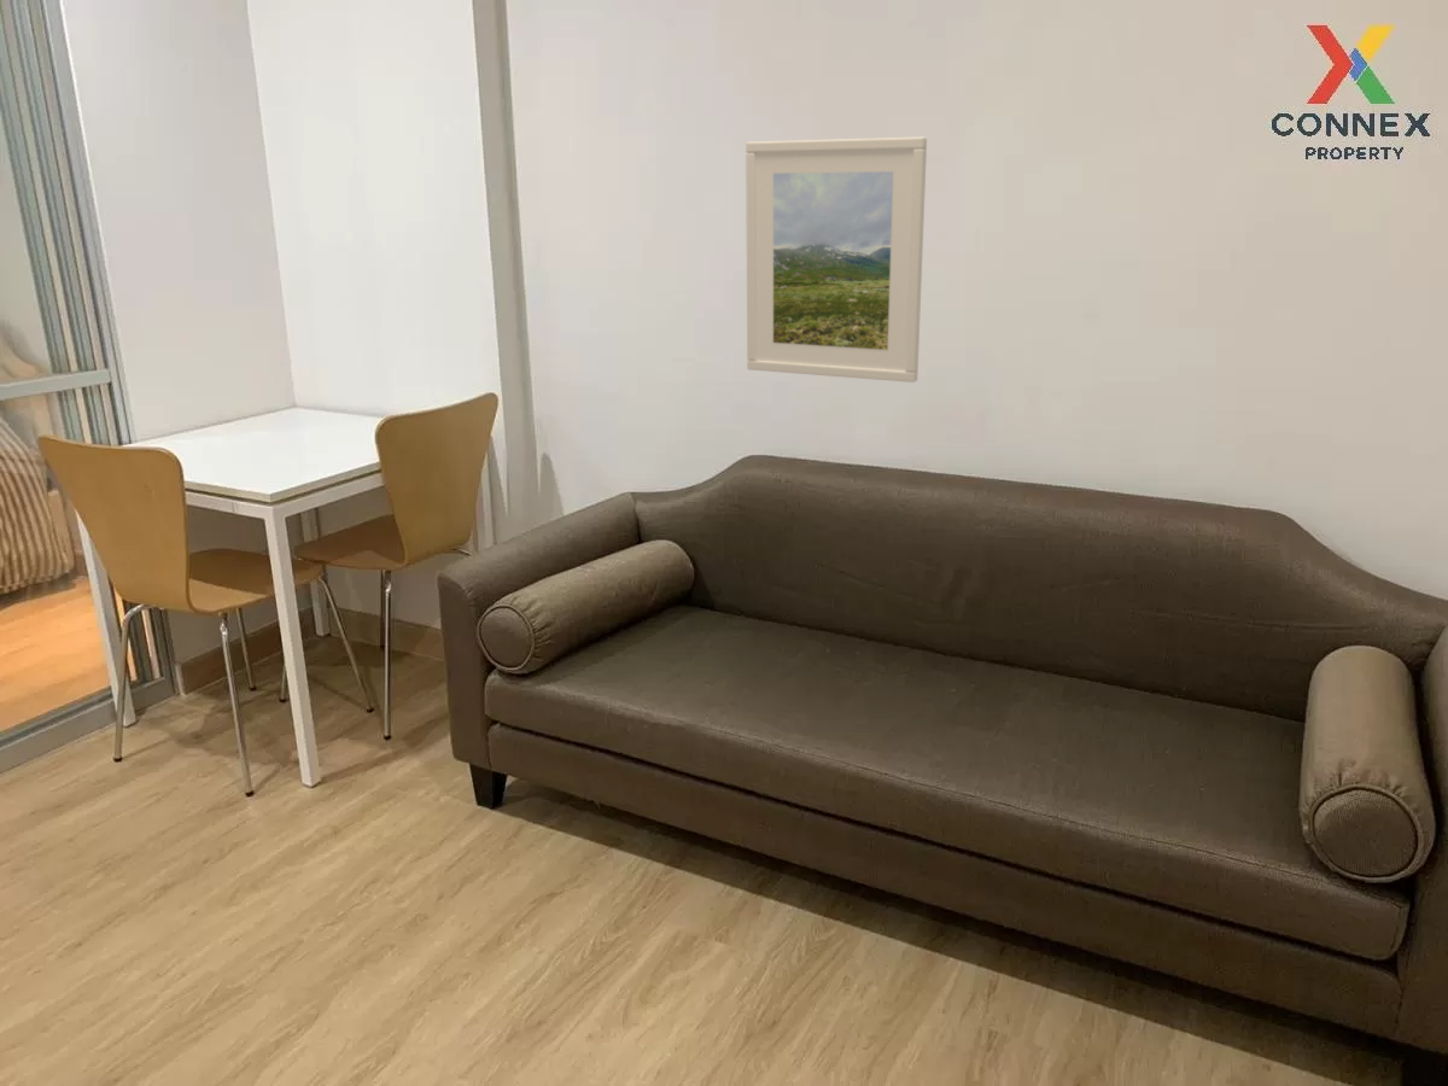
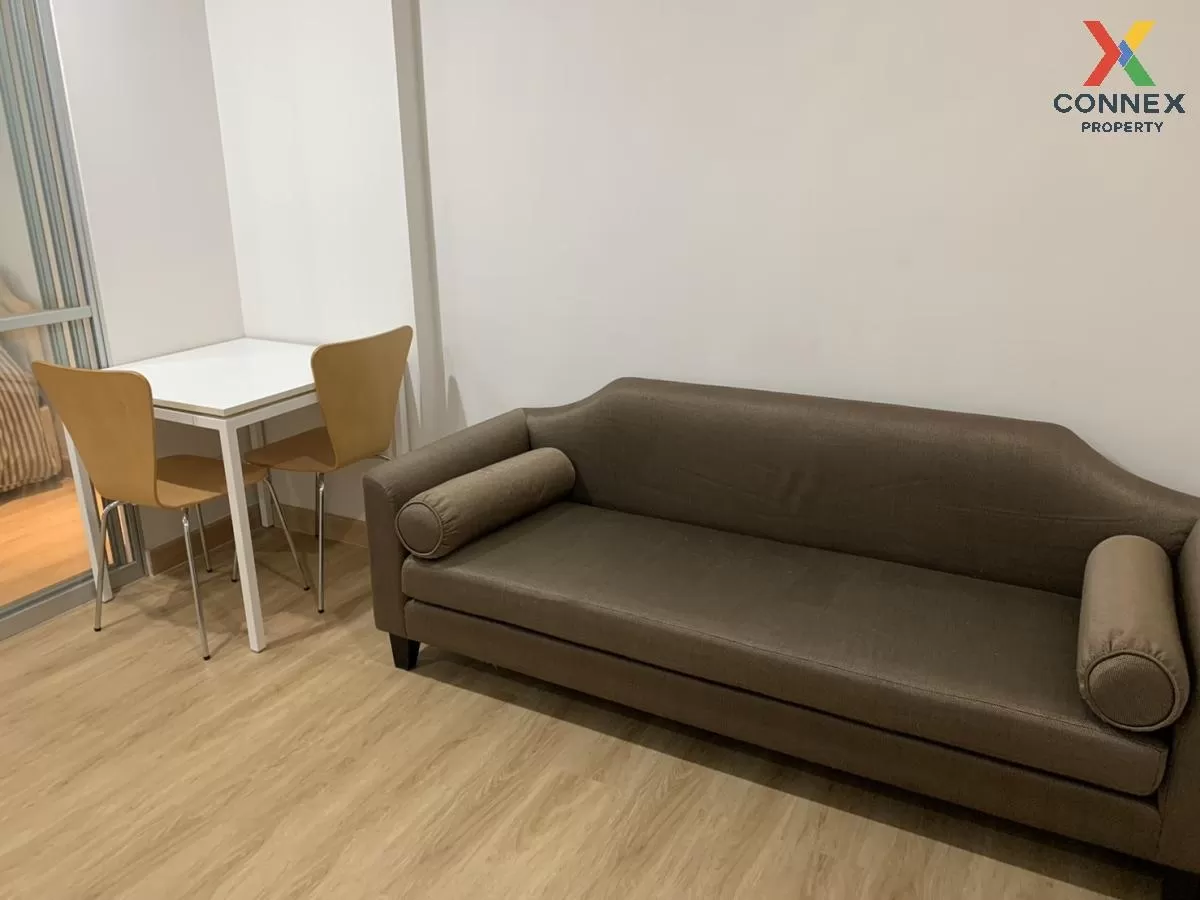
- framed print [745,136,928,384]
